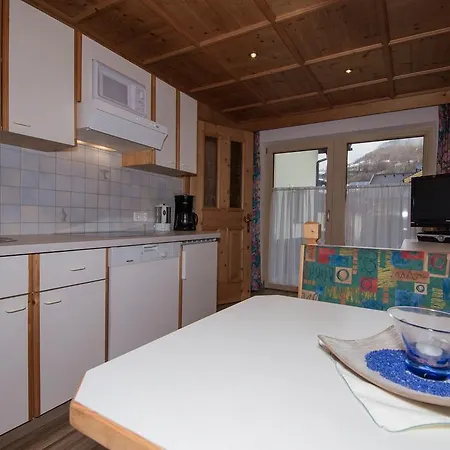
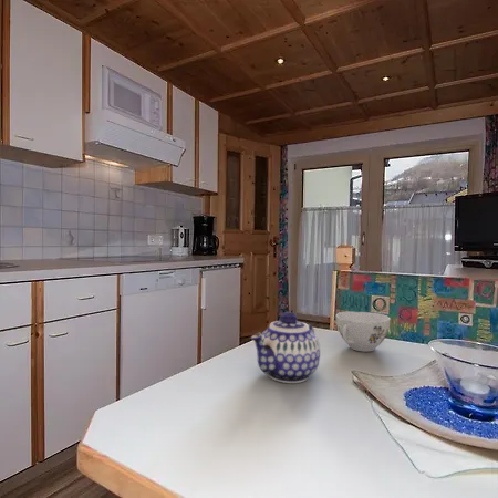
+ teapot [249,311,321,384]
+ teacup [335,310,392,353]
